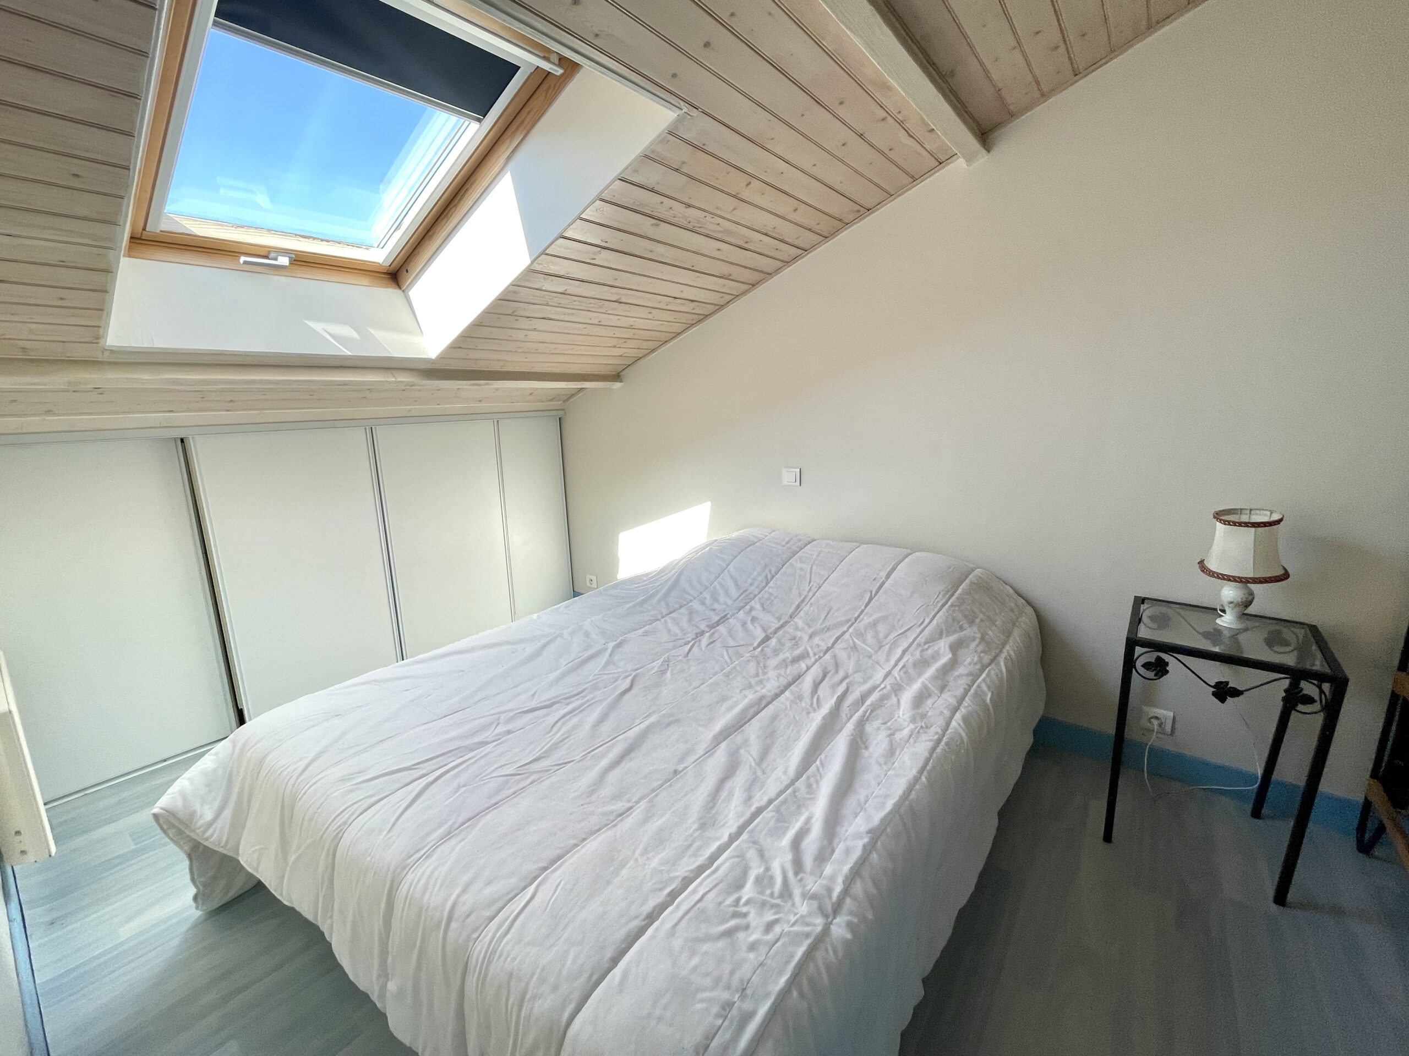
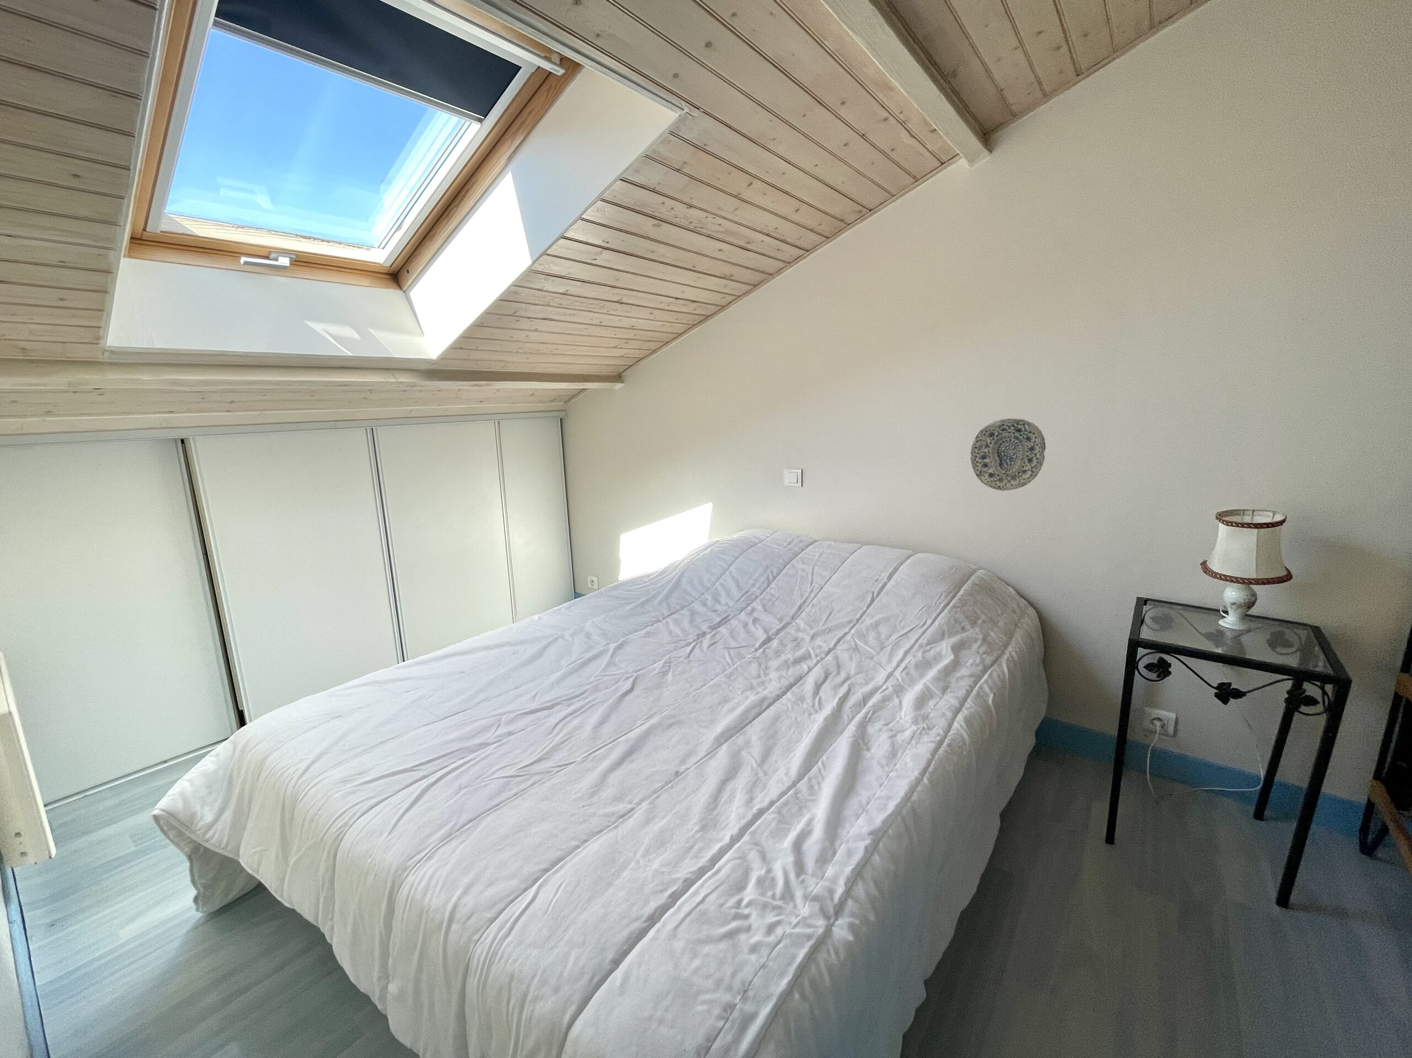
+ decorative plate [969,418,1046,491]
